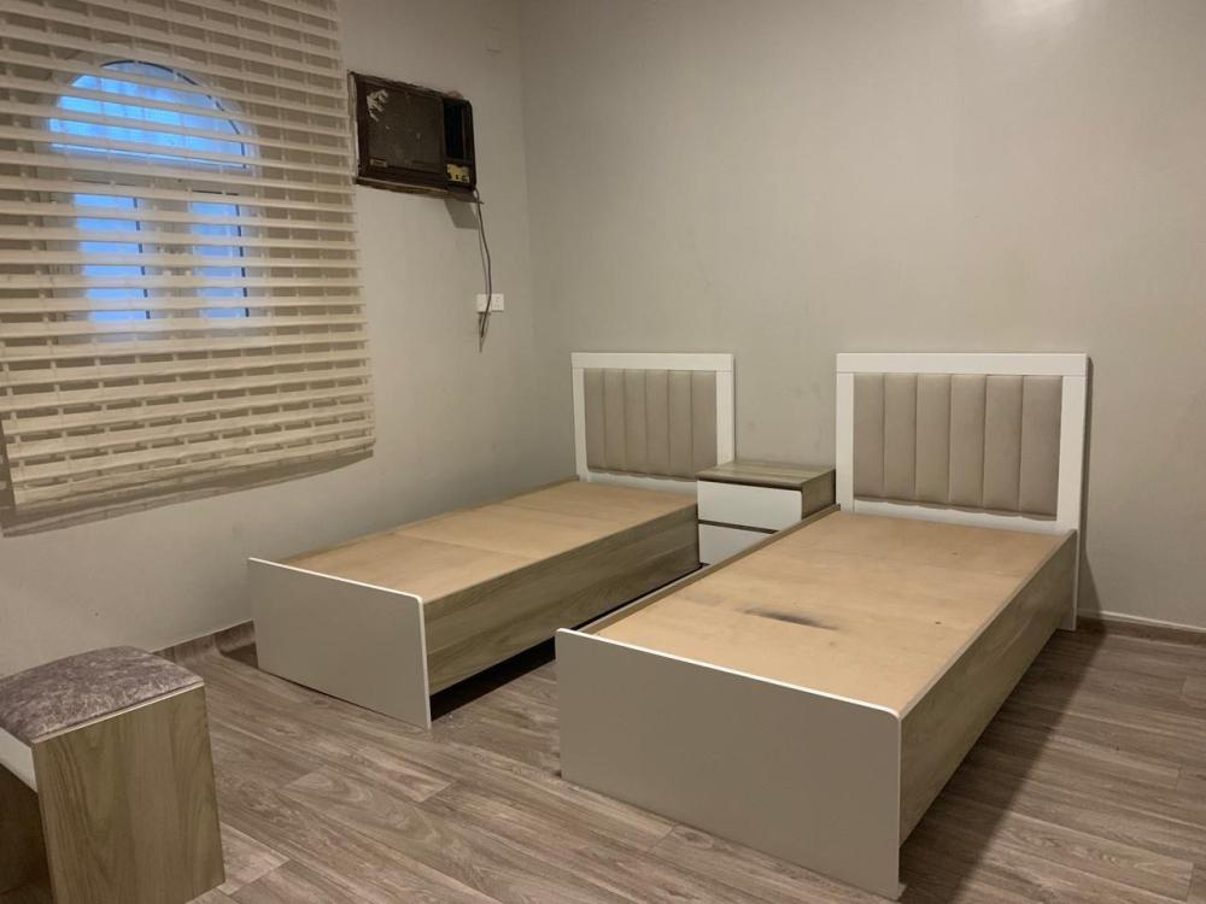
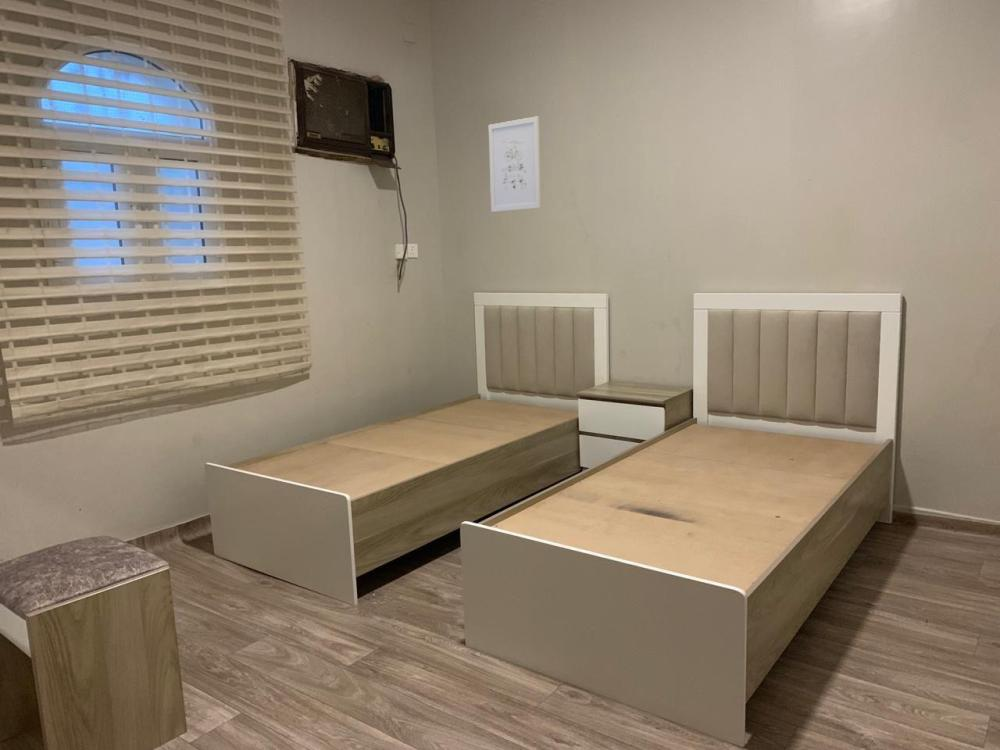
+ wall art [488,115,542,213]
